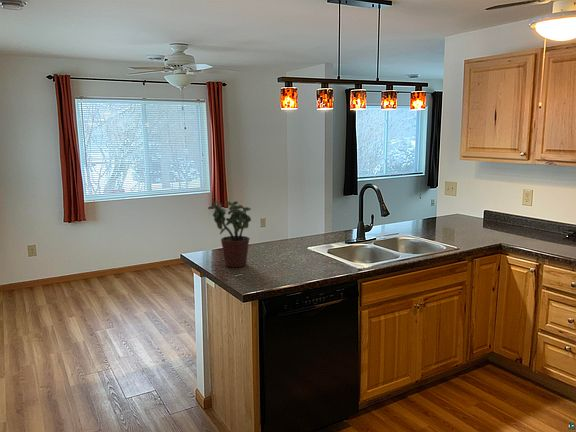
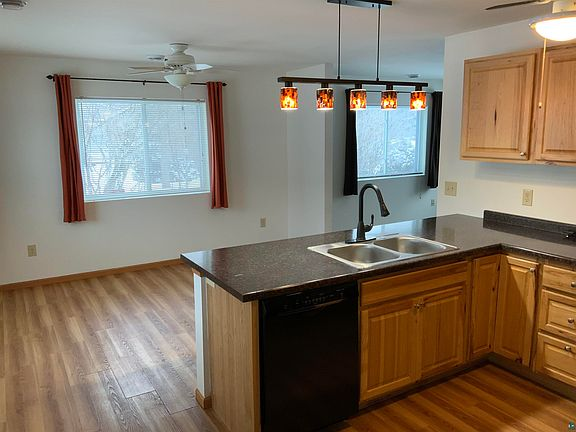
- potted plant [207,199,252,268]
